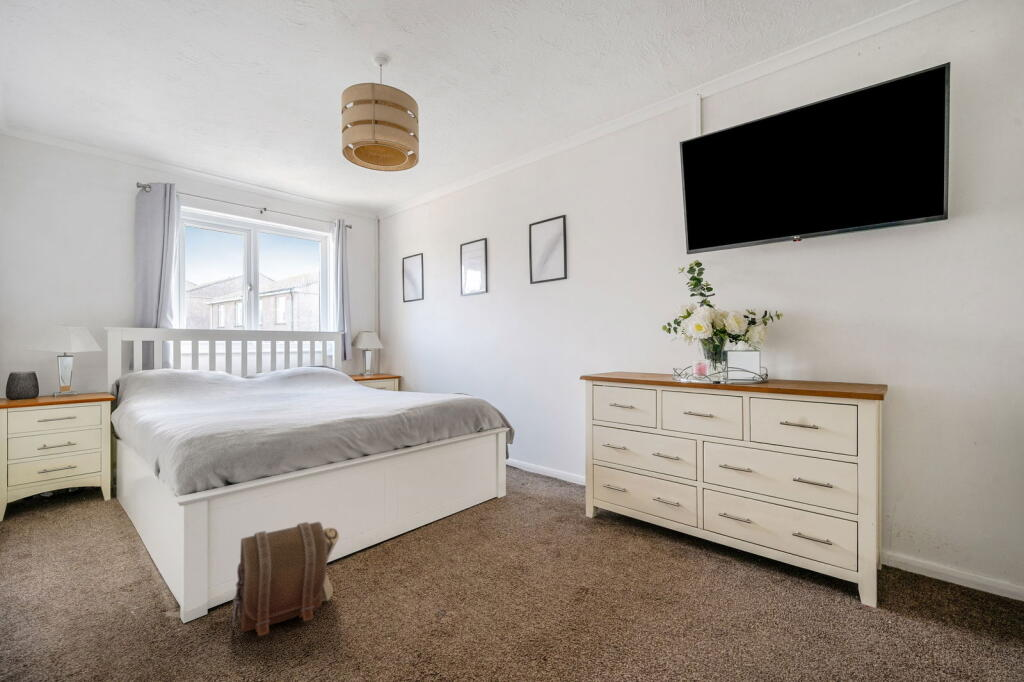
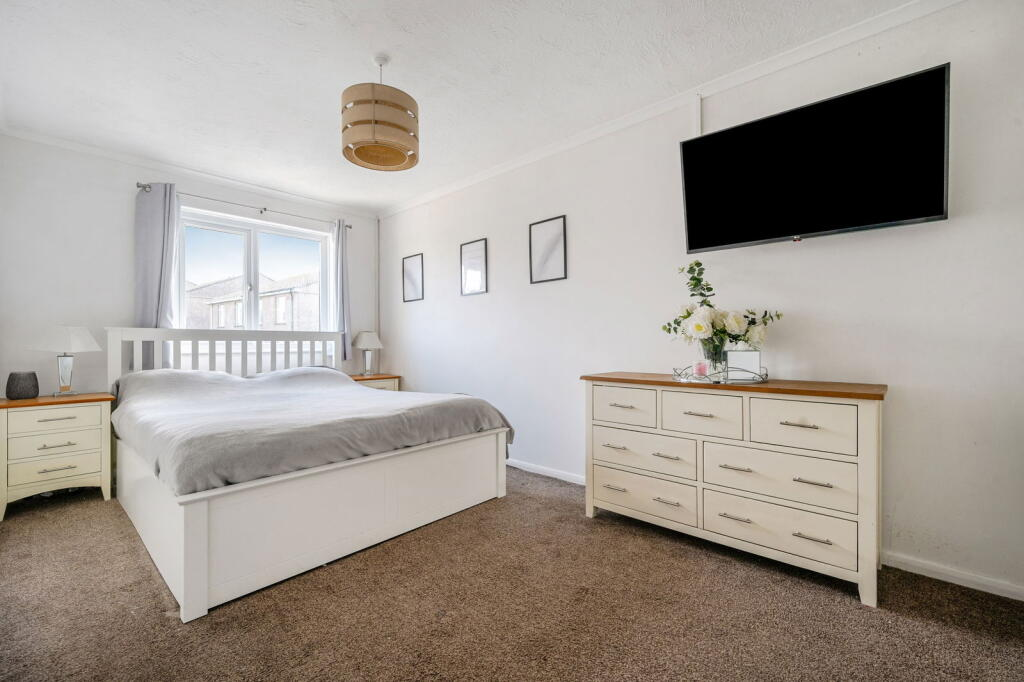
- pouch [231,521,340,637]
